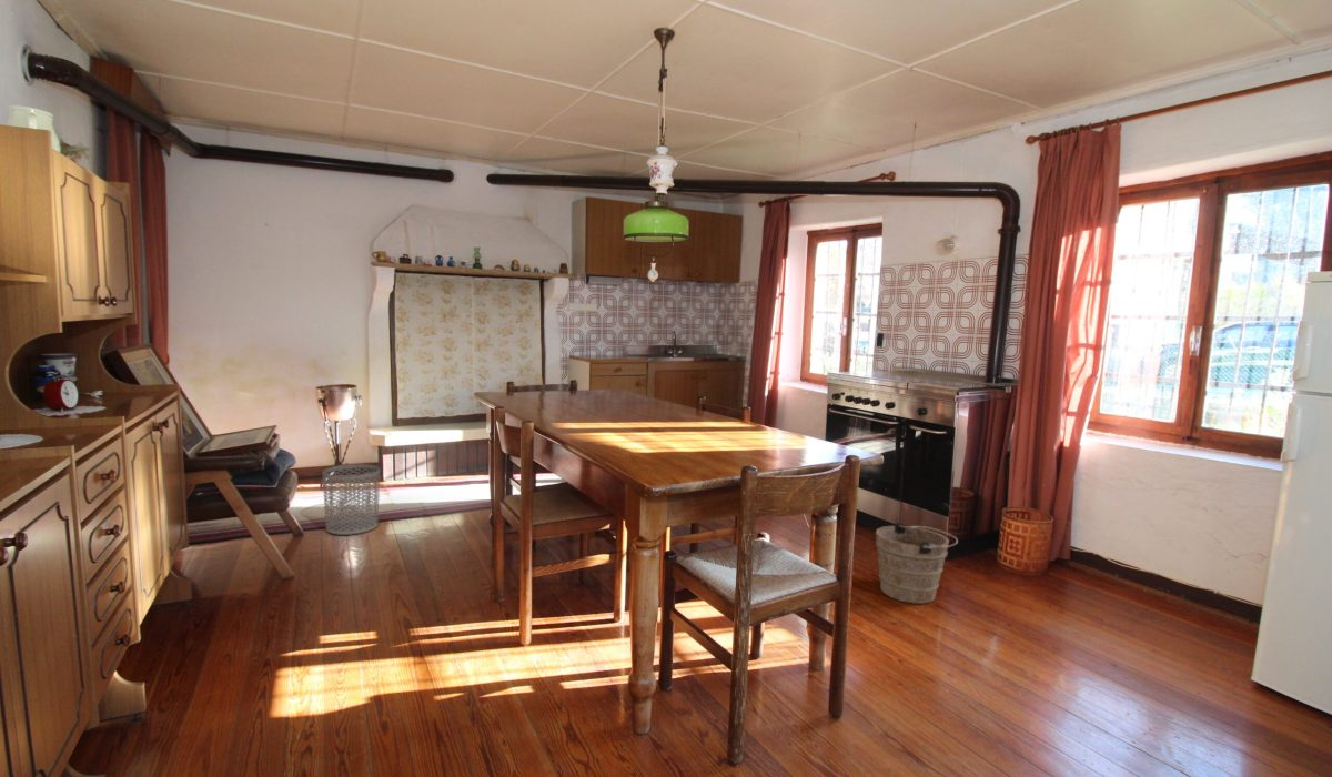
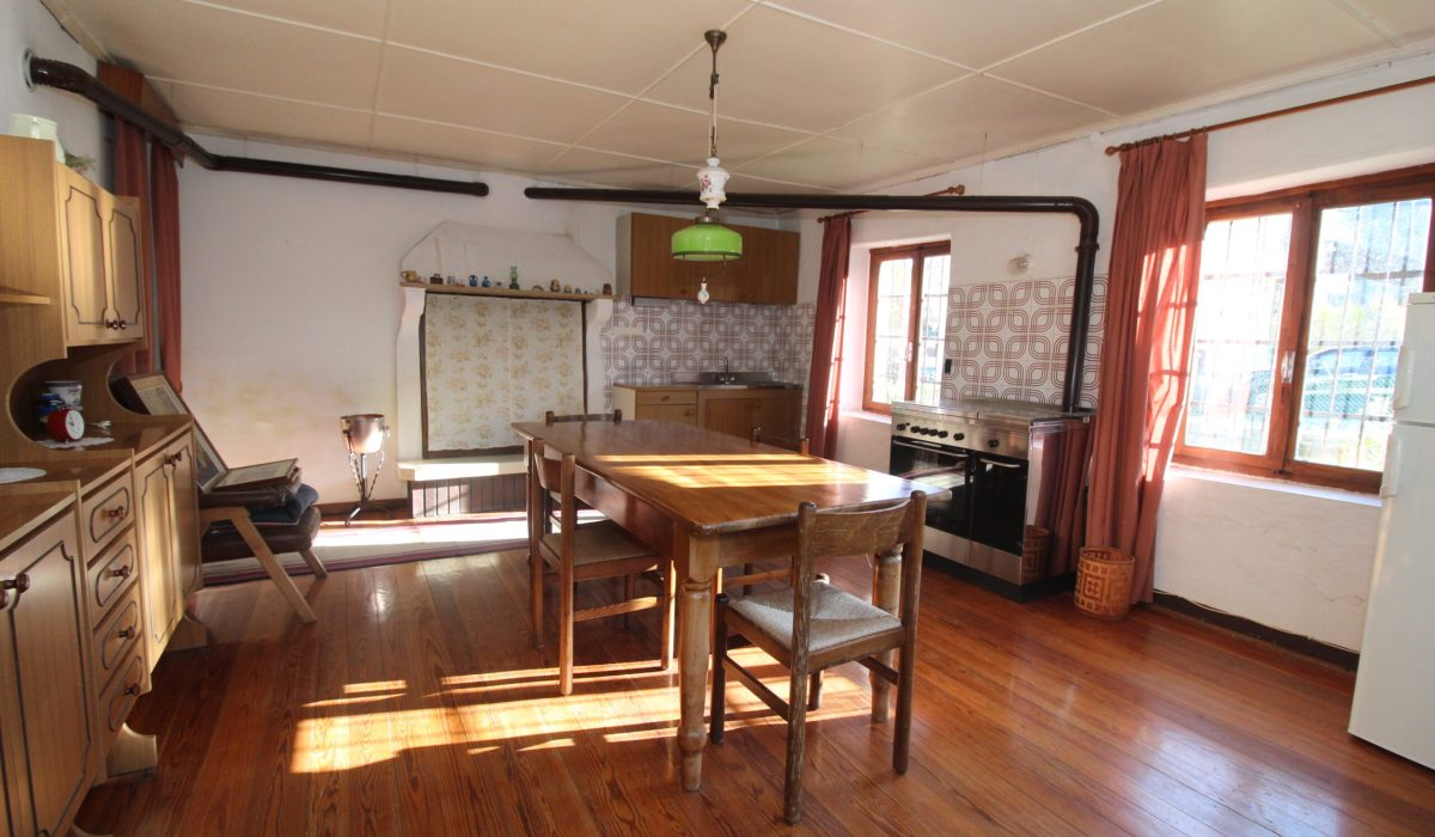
- waste bin [322,463,381,536]
- bucket [875,522,959,605]
